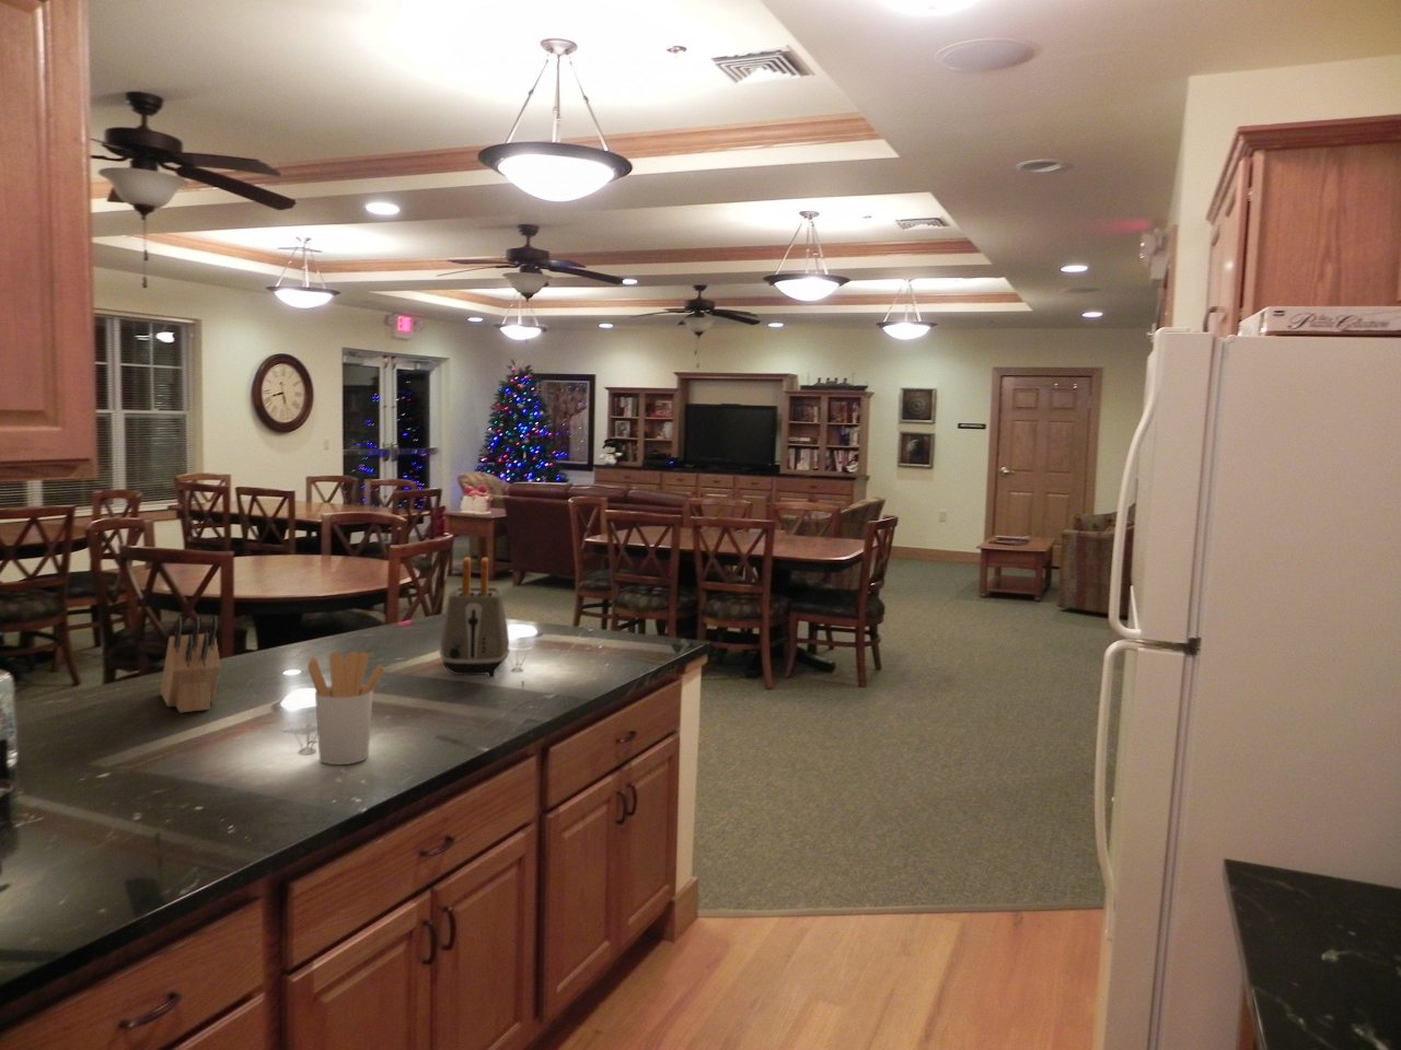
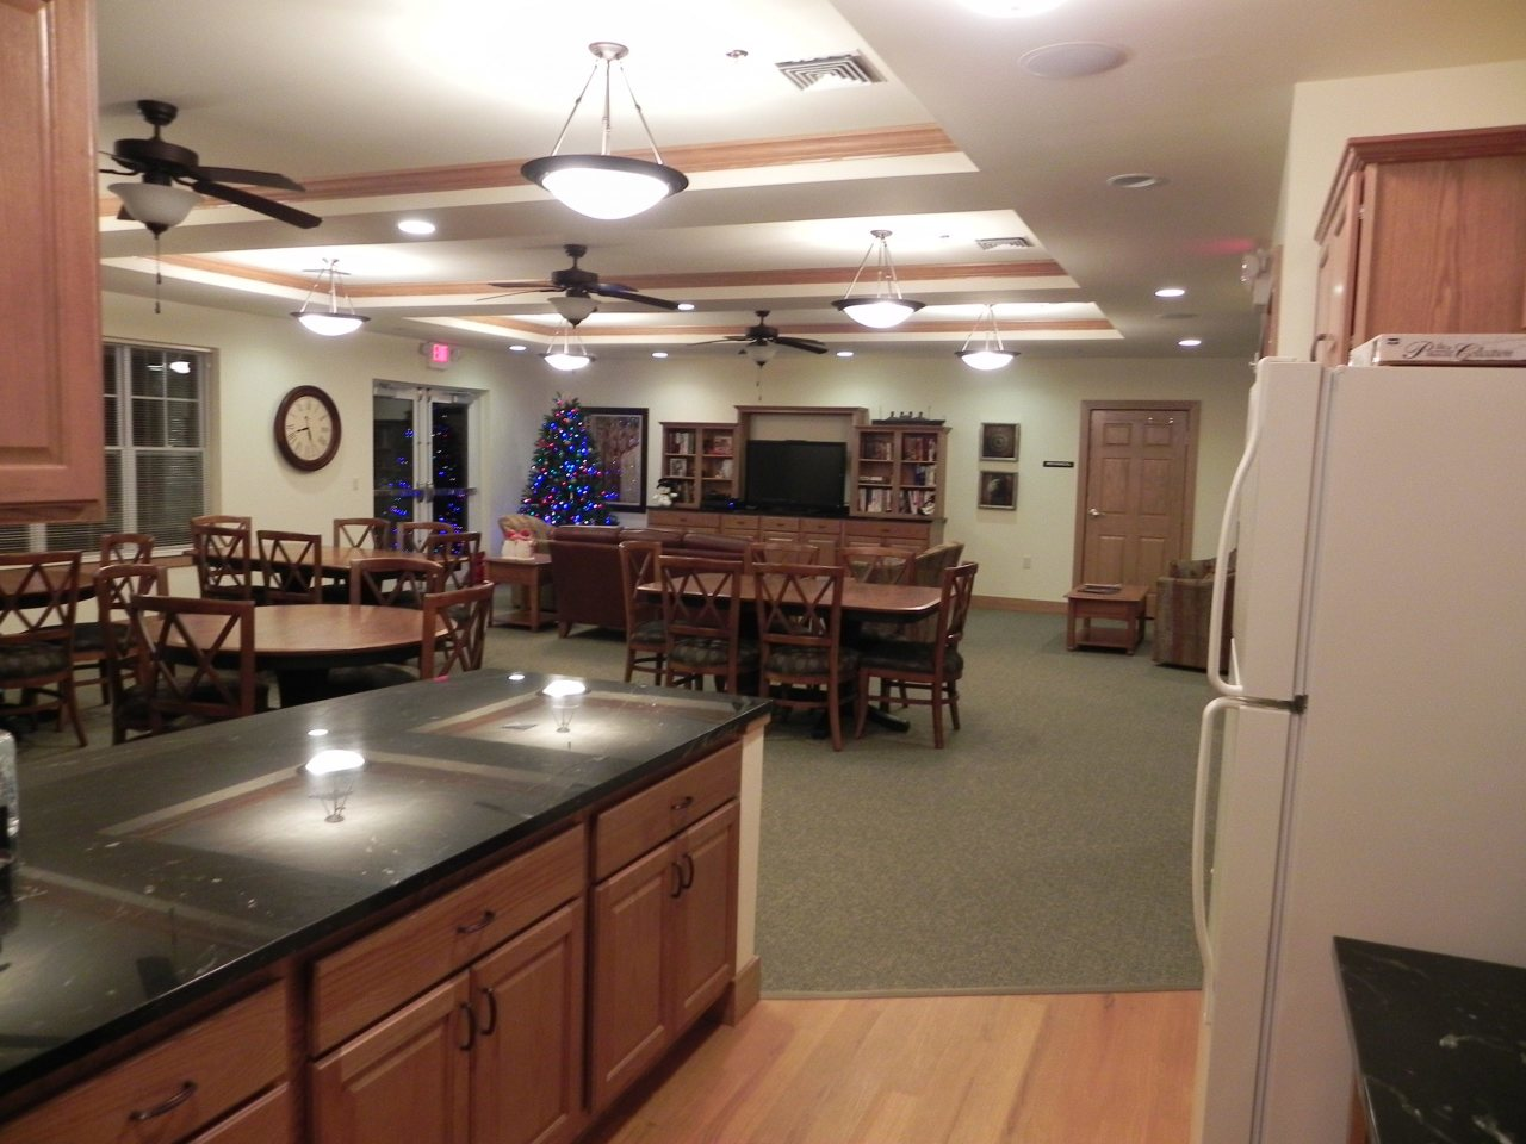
- toaster [438,557,511,679]
- utensil holder [308,651,386,765]
- knife block [160,615,221,715]
